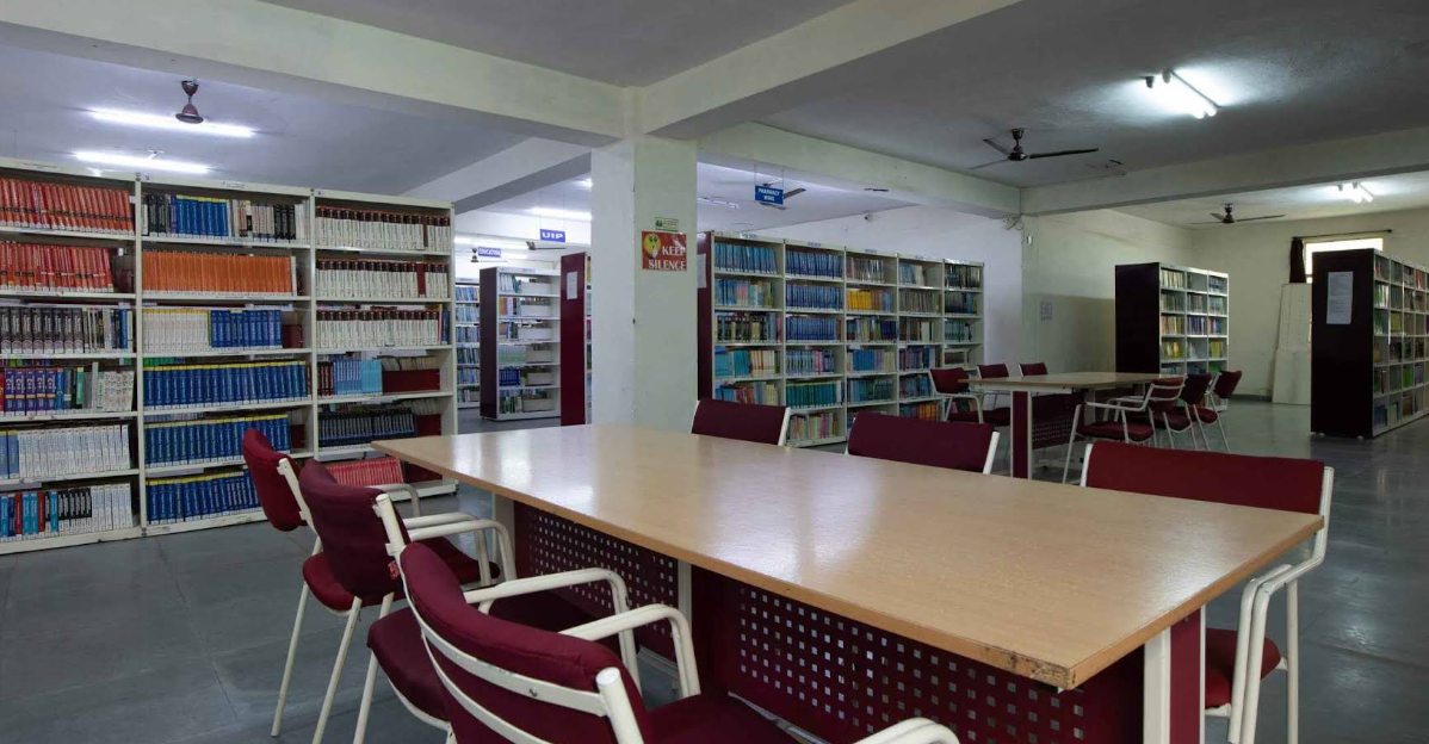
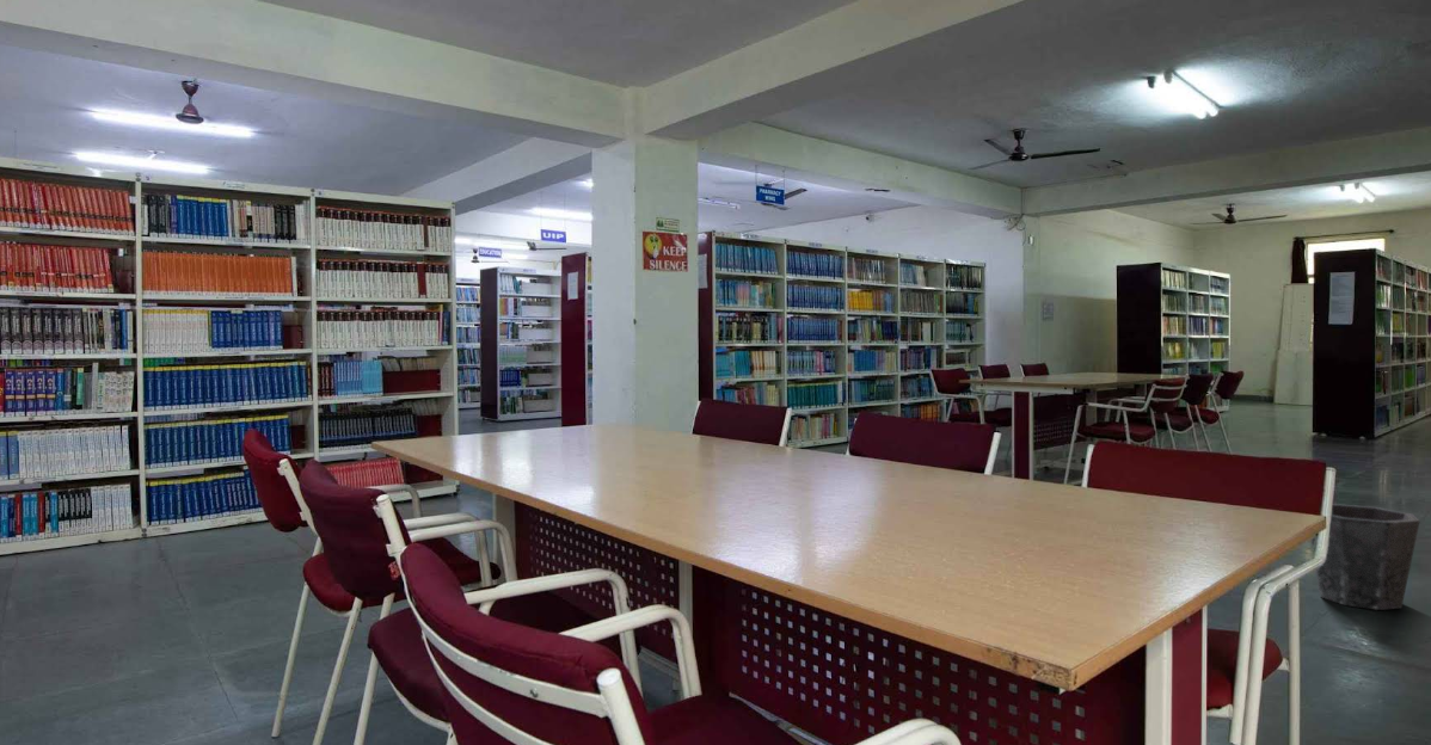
+ waste bin [1310,503,1421,611]
